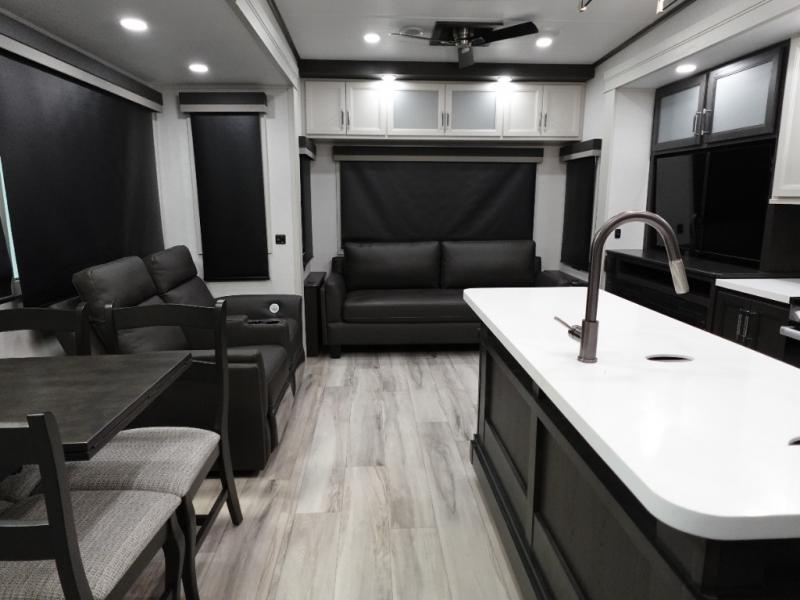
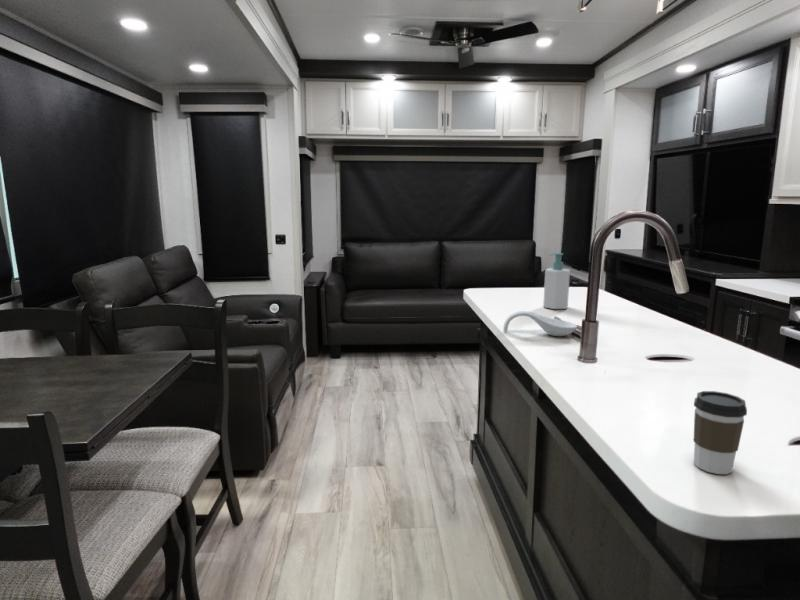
+ coffee cup [693,390,748,475]
+ spoon rest [502,310,578,337]
+ soap bottle [542,252,571,310]
